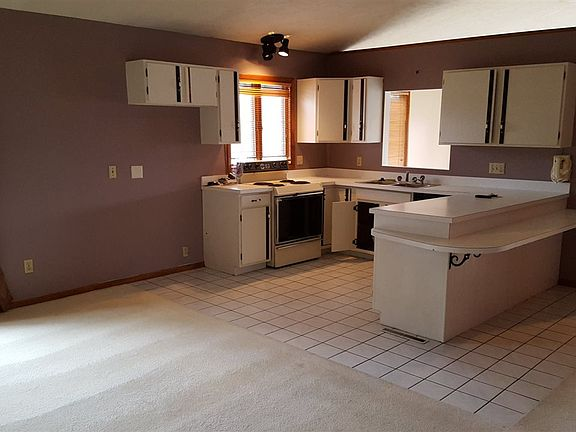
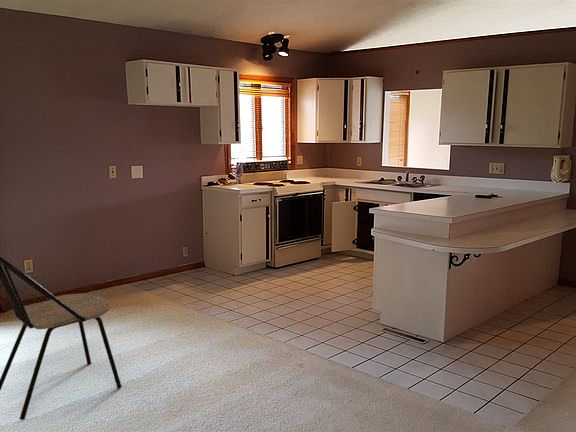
+ dining chair [0,255,123,421]
